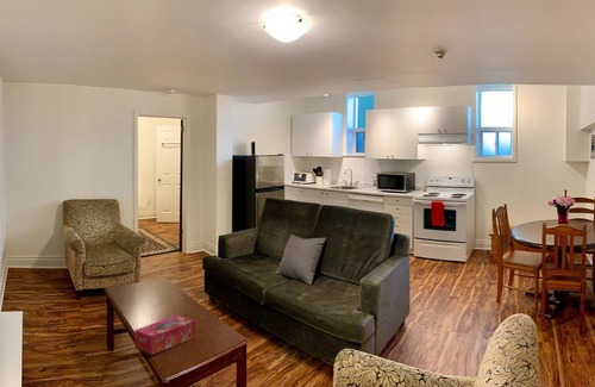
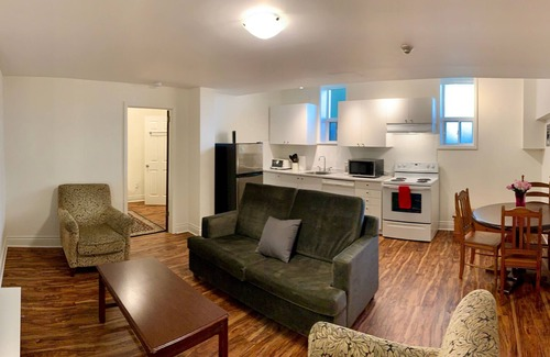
- tissue box [133,314,196,356]
